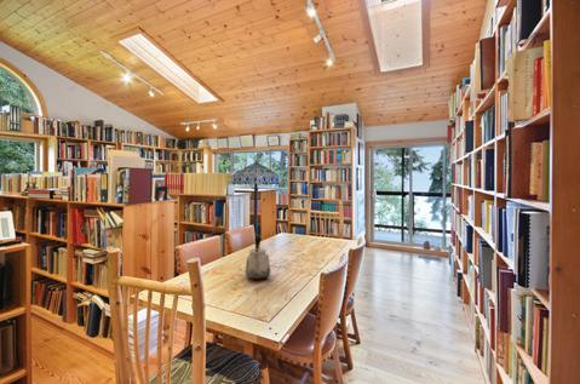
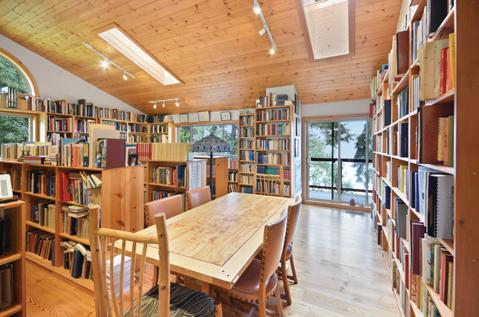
- kettle [245,233,271,281]
